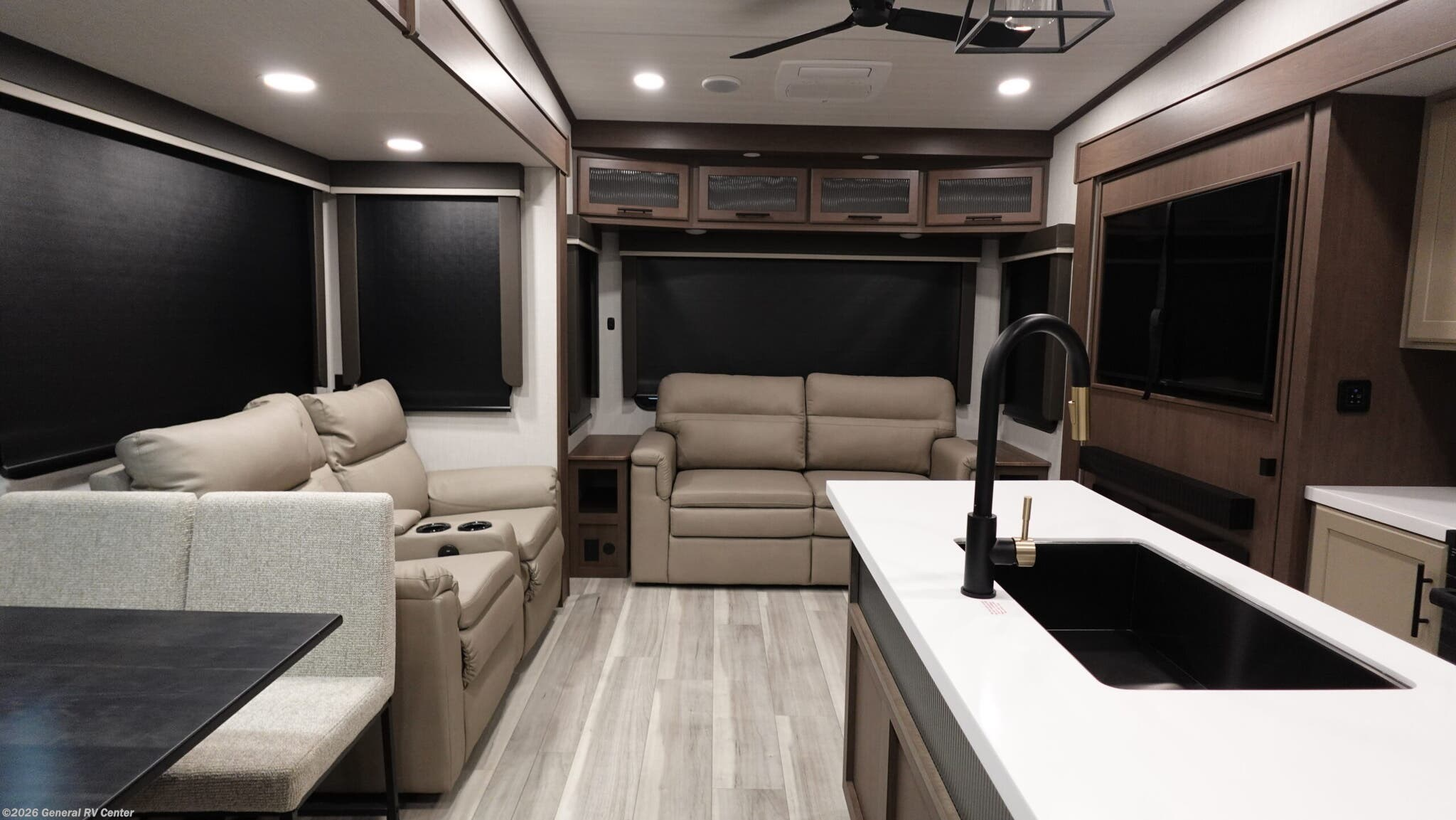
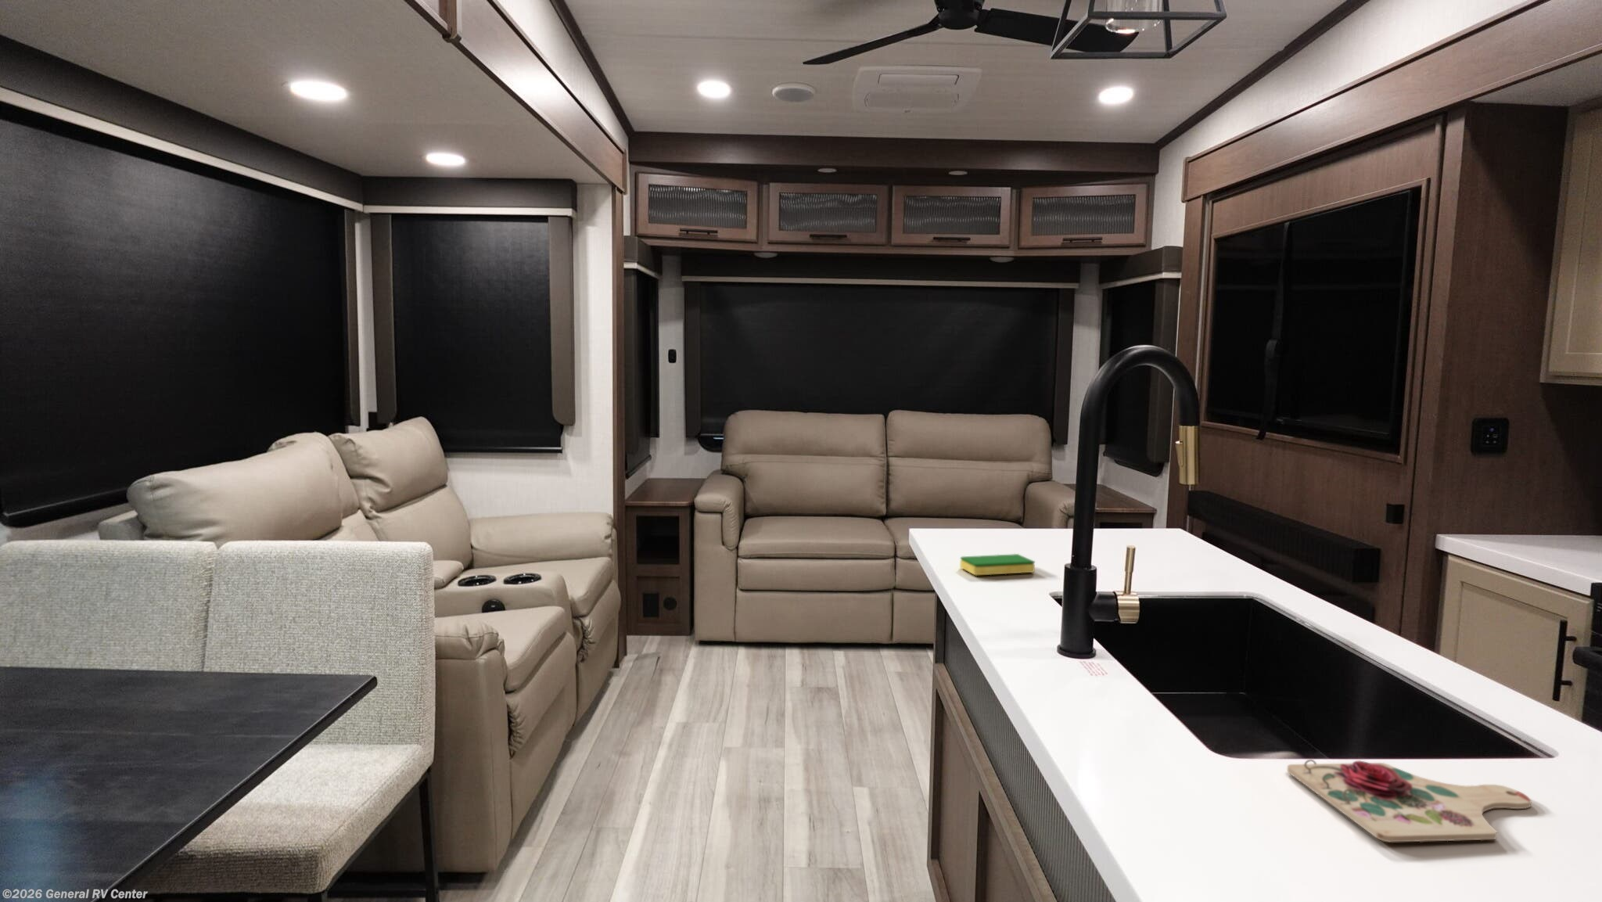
+ dish sponge [959,553,1035,576]
+ cutting board [1286,759,1532,844]
